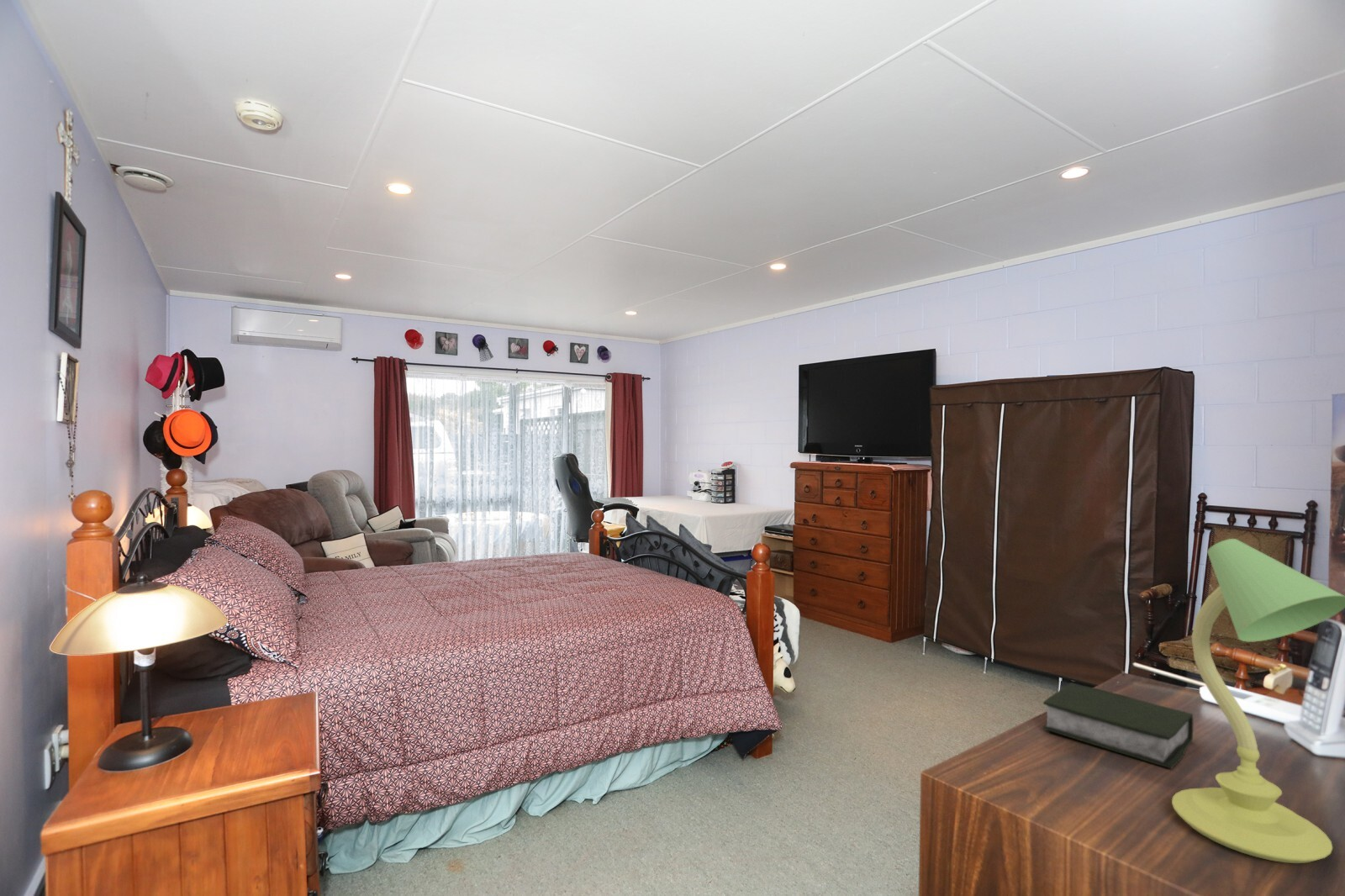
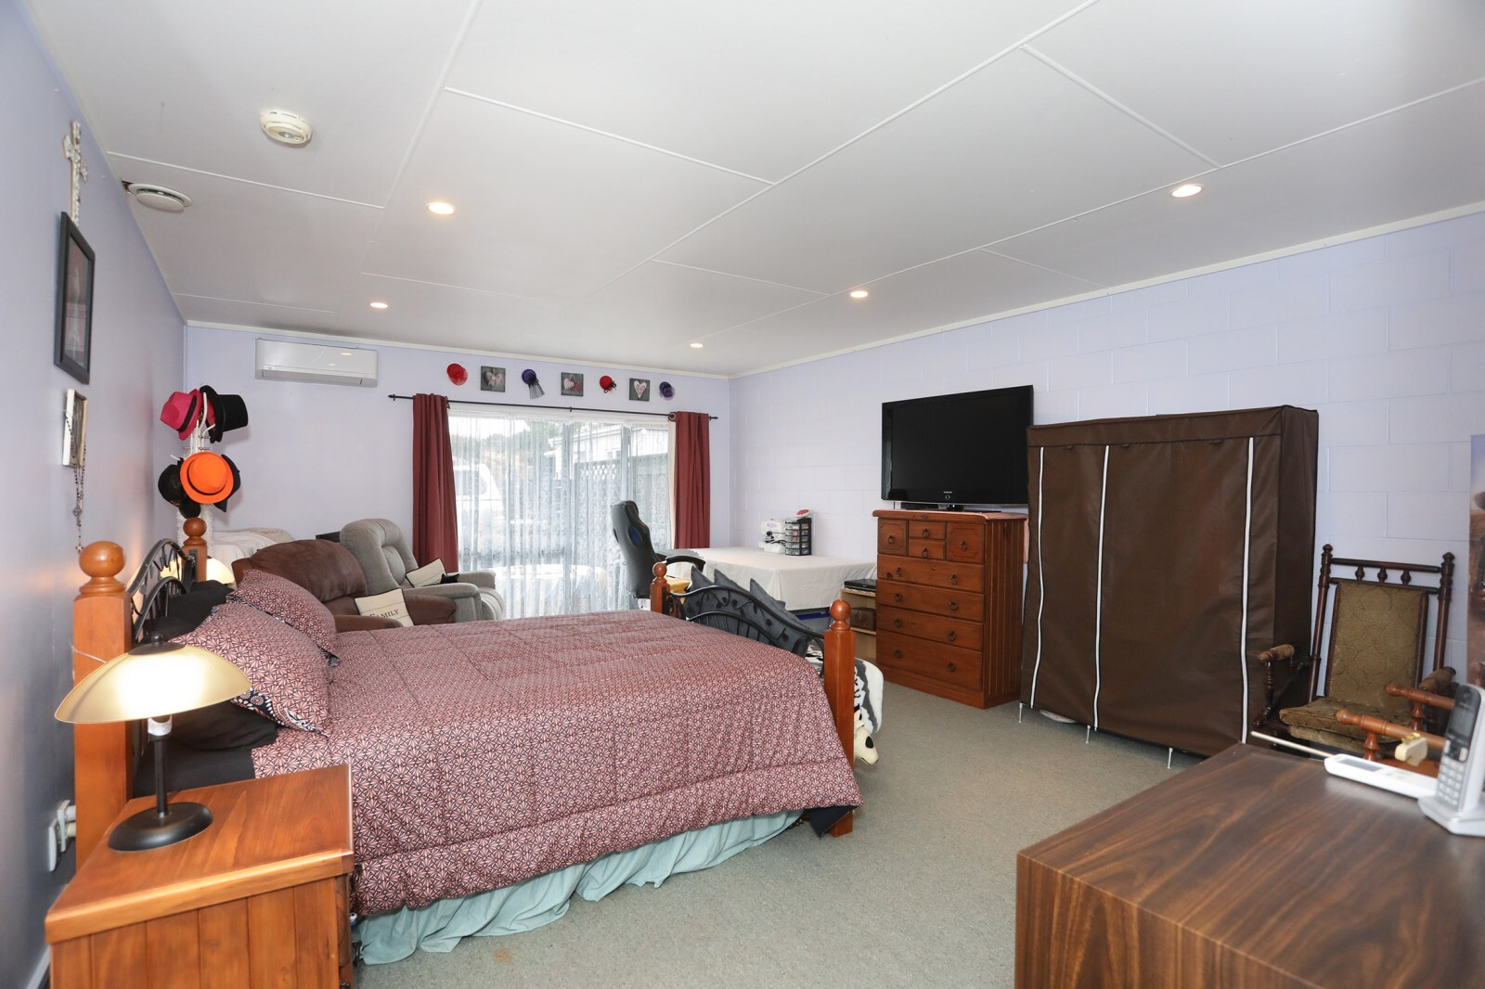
- book [1042,682,1194,770]
- table lamp [1171,538,1345,864]
